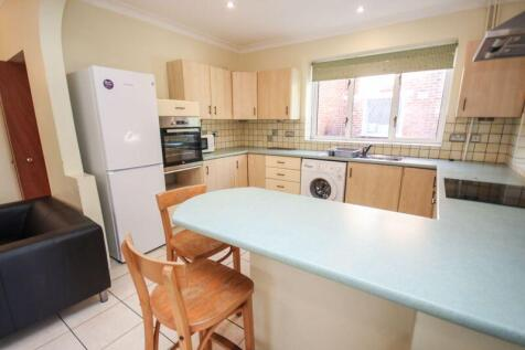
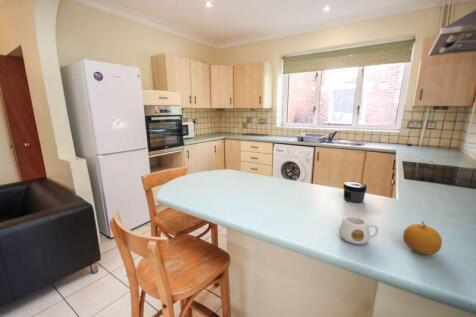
+ mug [338,215,379,245]
+ fruit [402,220,443,256]
+ jar [342,180,368,204]
